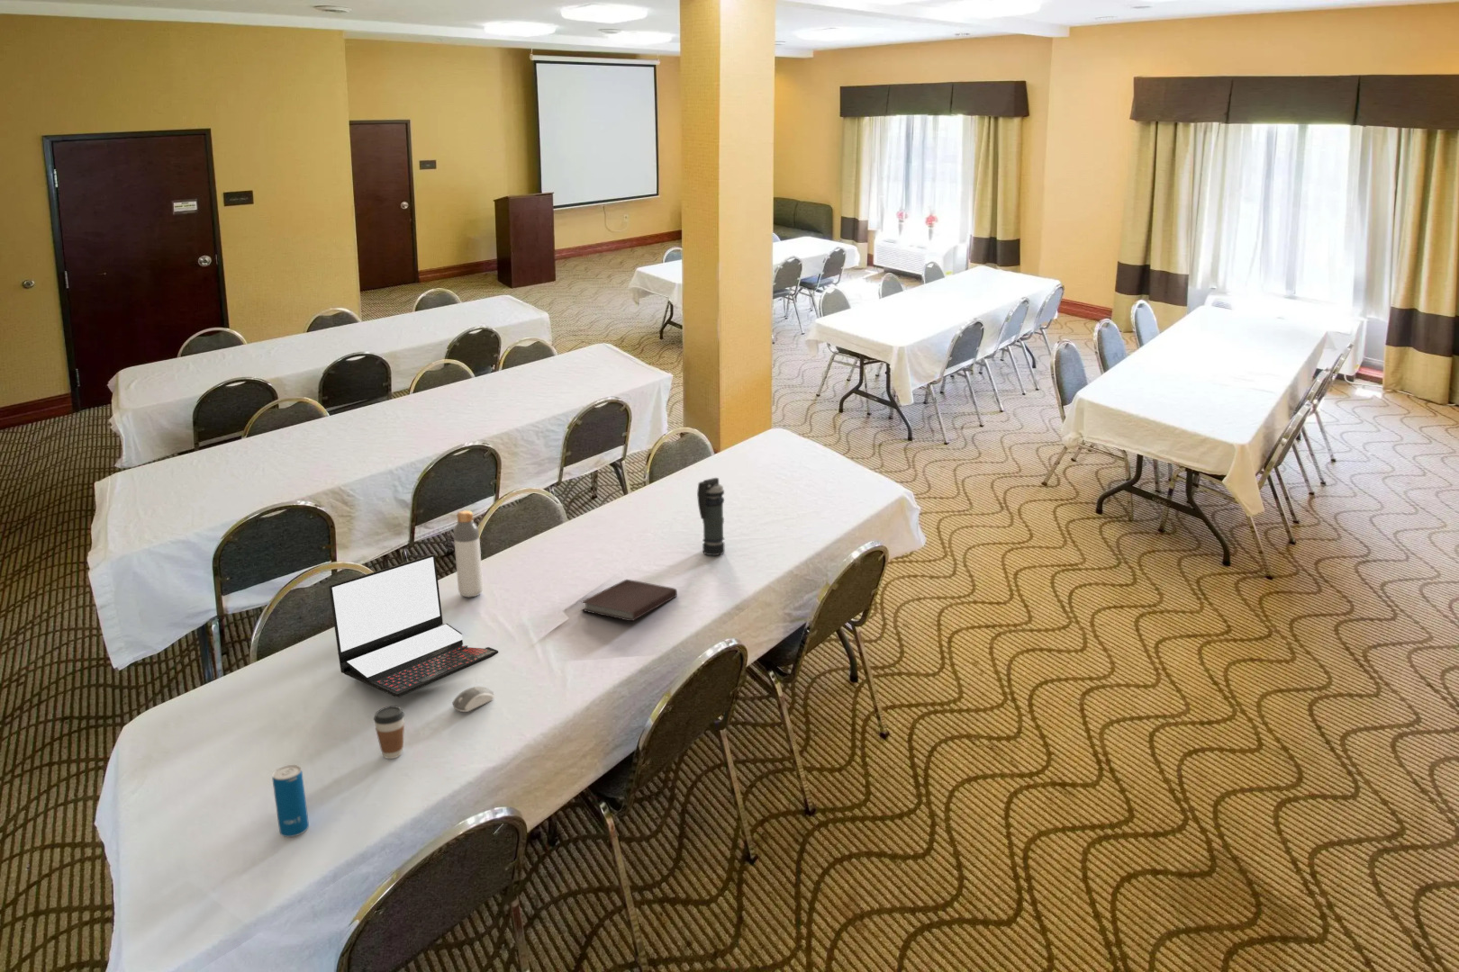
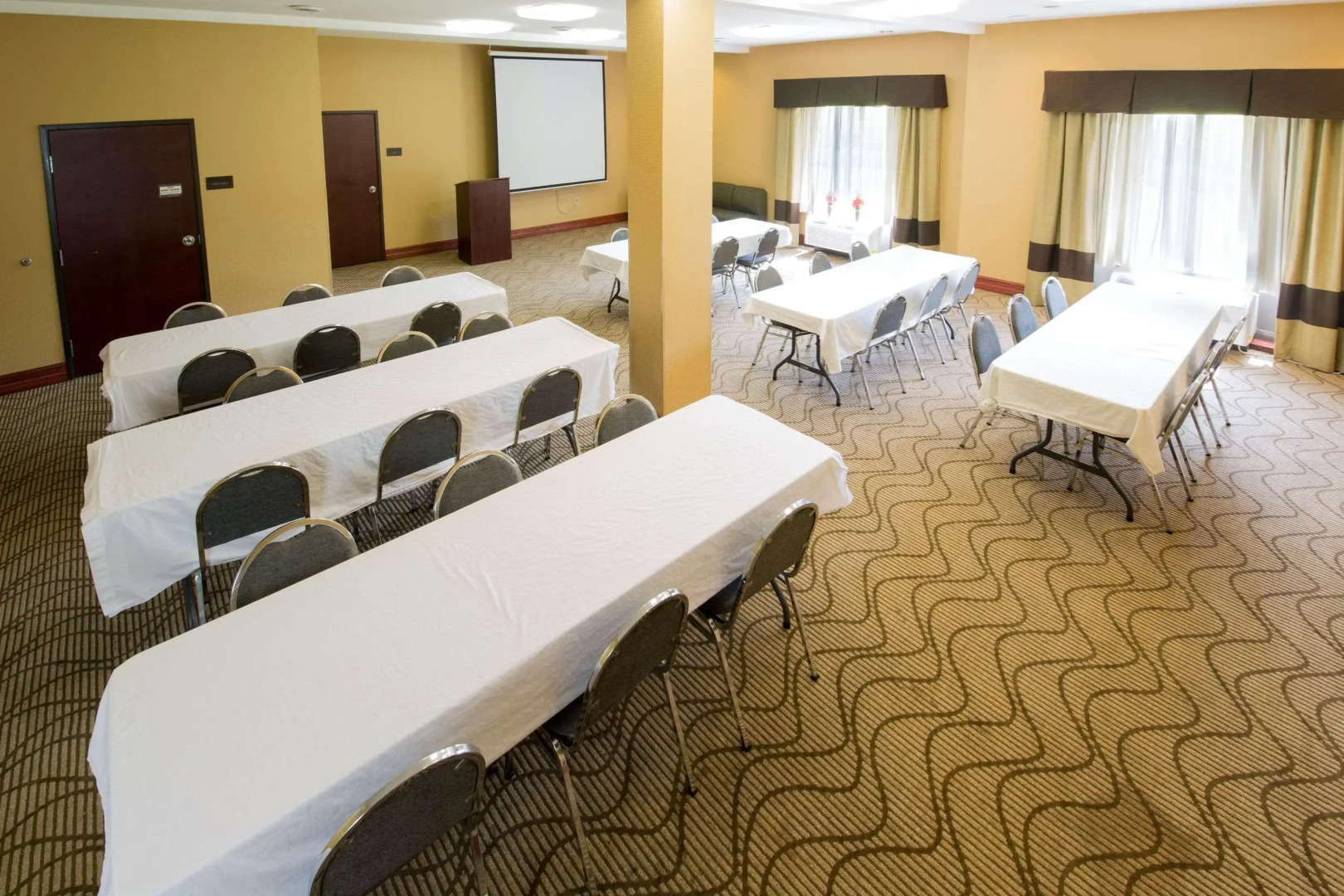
- bottle [453,510,484,598]
- smoke grenade [696,477,726,557]
- computer mouse [452,686,495,713]
- laptop [328,553,499,699]
- notebook [580,578,678,622]
- coffee cup [372,705,405,759]
- beverage can [271,764,309,837]
